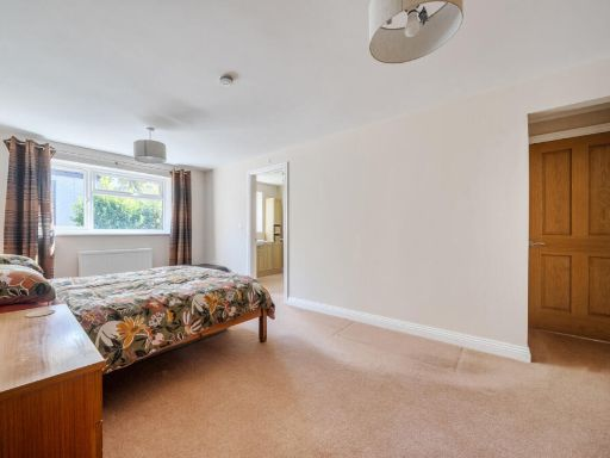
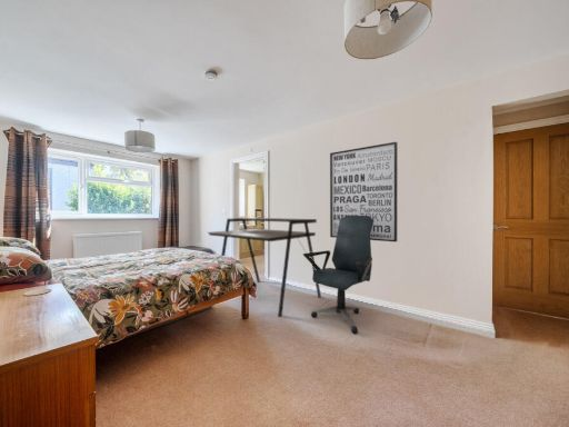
+ office chair [302,216,375,335]
+ desk [207,217,322,318]
+ wall art [329,141,399,242]
